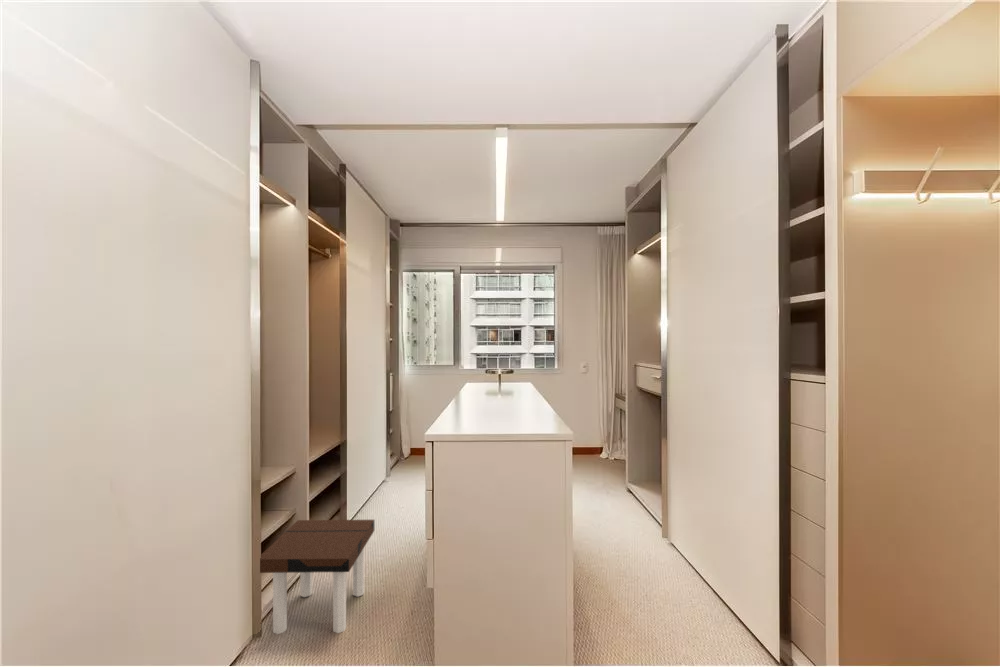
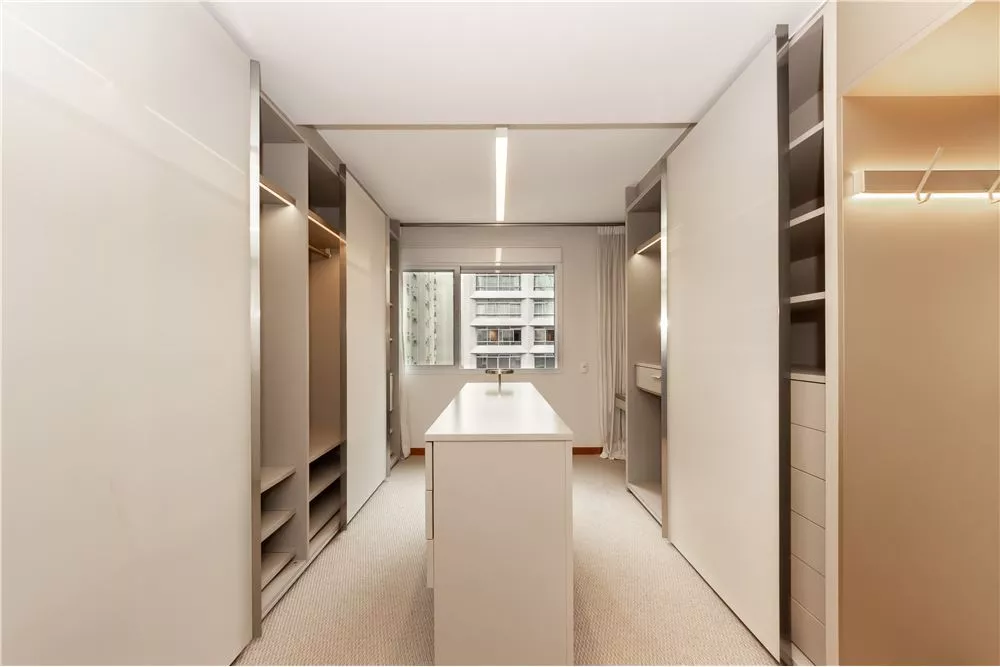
- side table [259,519,375,635]
